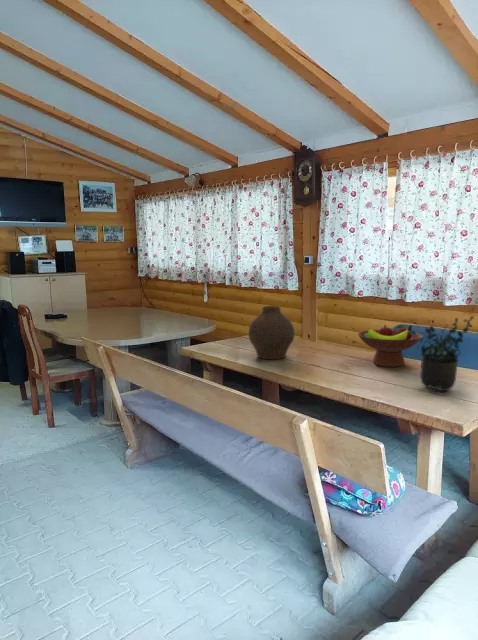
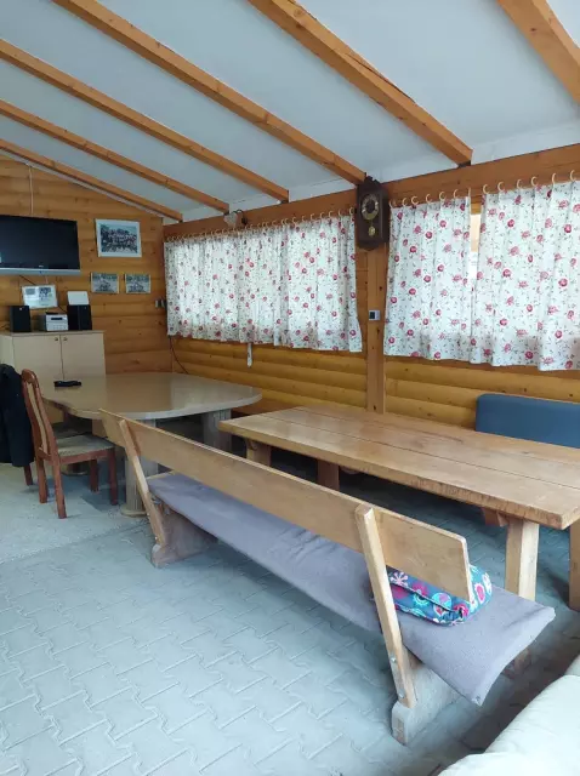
- vase [248,305,295,360]
- fruit bowl [356,324,424,368]
- potted plant [410,306,476,394]
